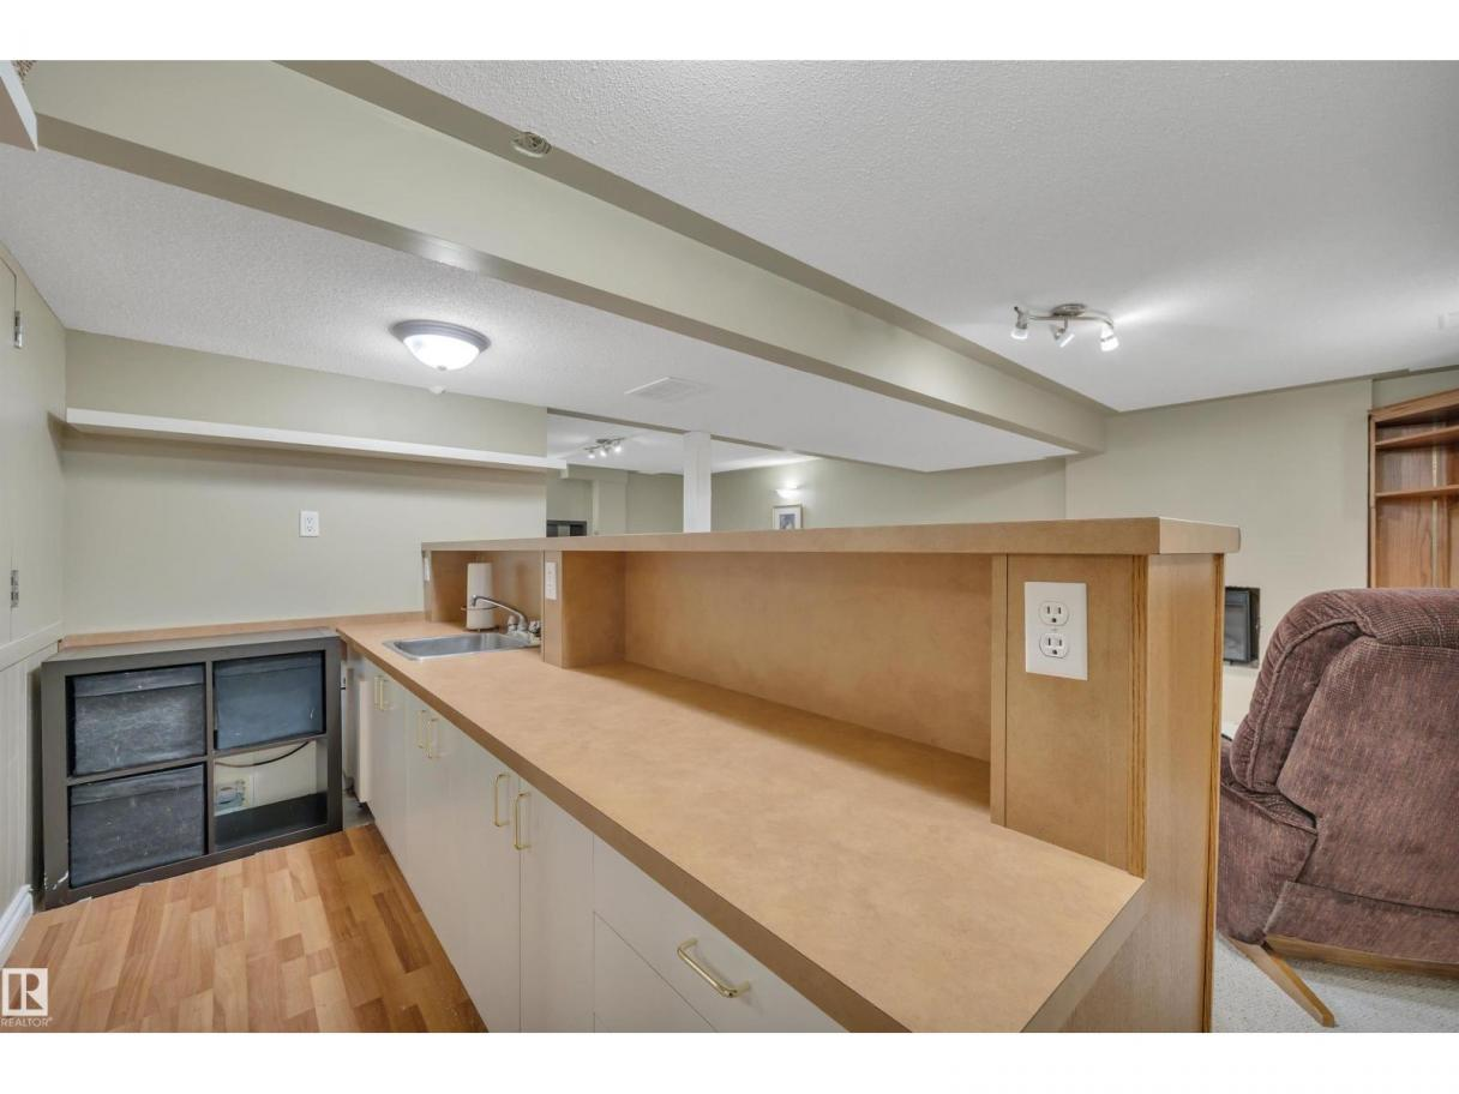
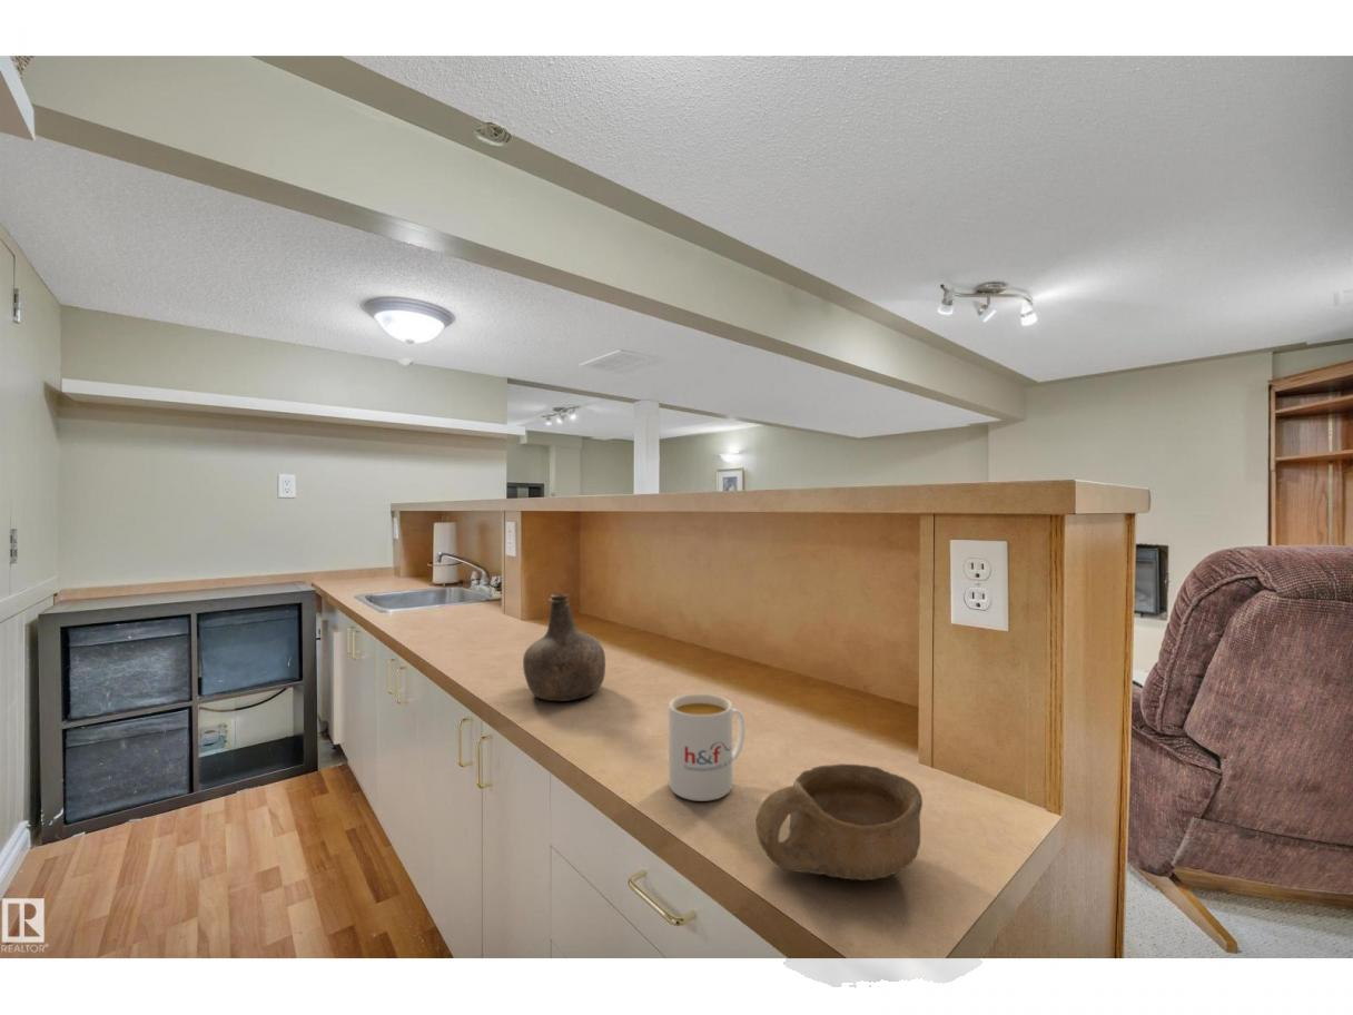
+ bowl [754,763,924,881]
+ mug [668,692,747,802]
+ bottle [522,592,606,702]
